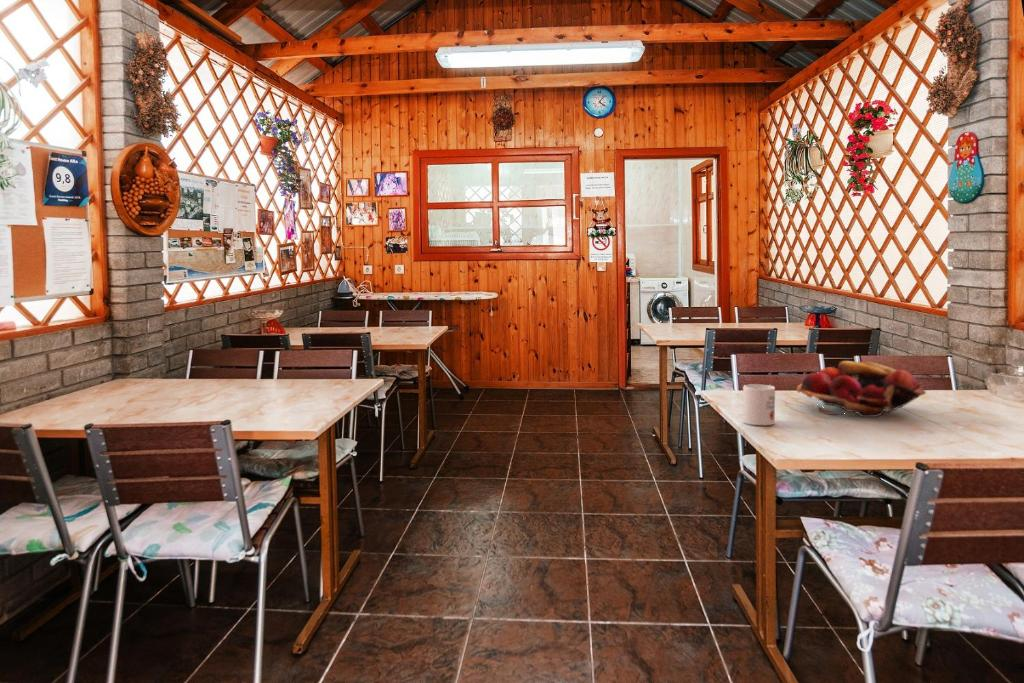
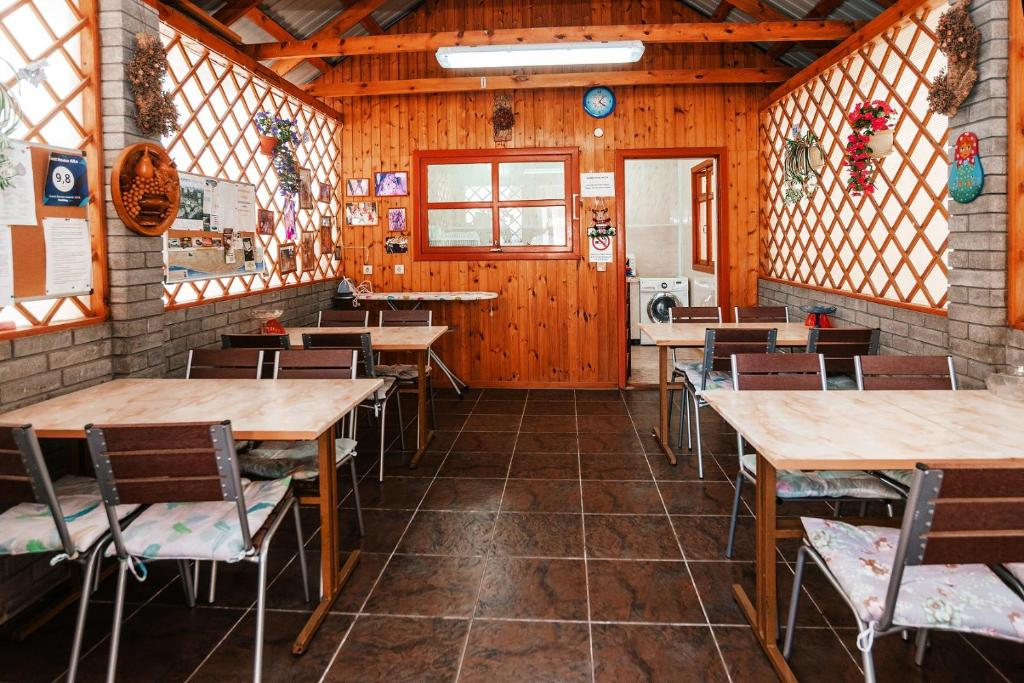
- mug [742,383,776,426]
- fruit basket [796,360,927,418]
